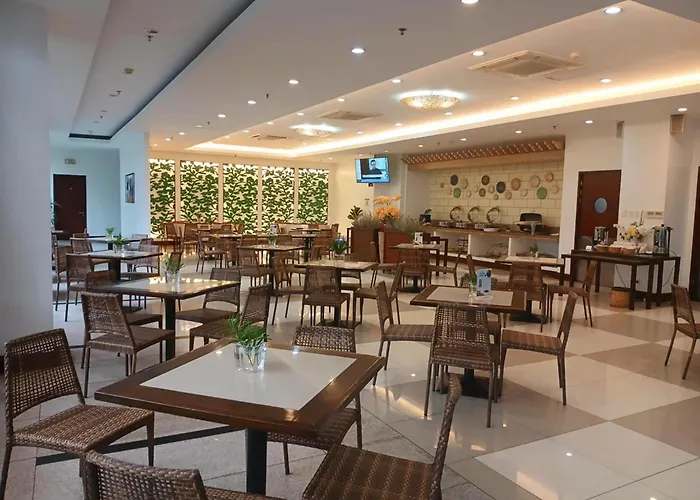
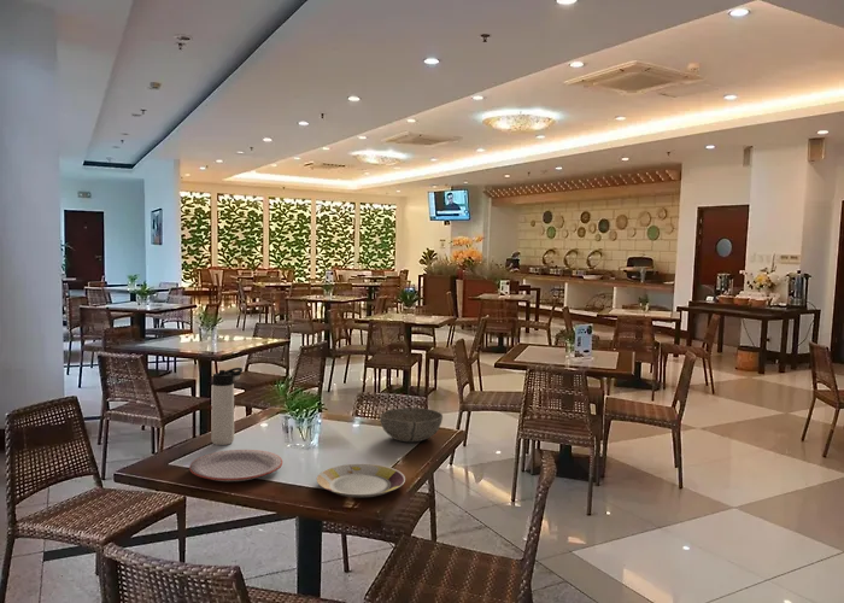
+ bowl [379,406,444,444]
+ thermos bottle [210,367,244,446]
+ plate [188,449,283,482]
+ plate [316,463,406,498]
